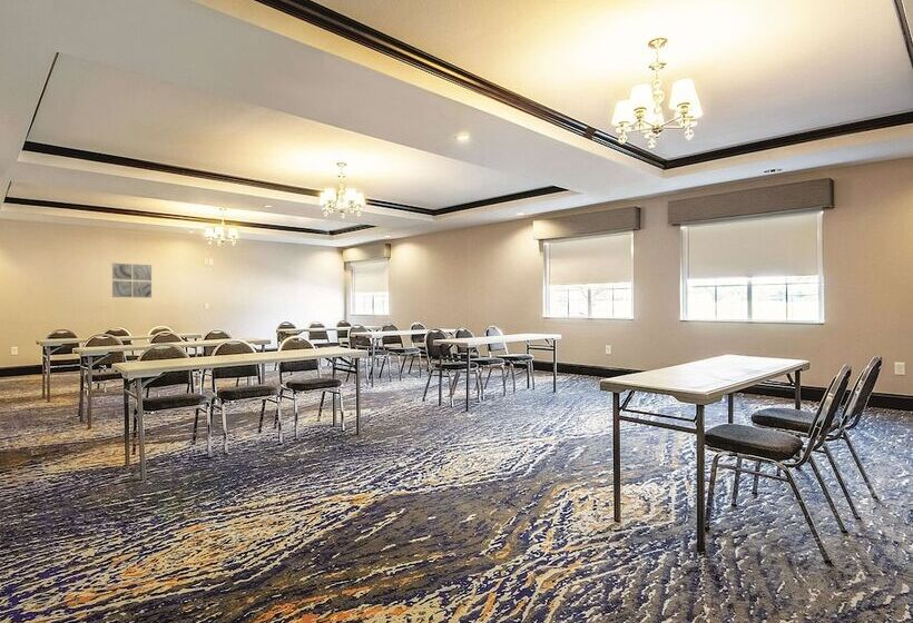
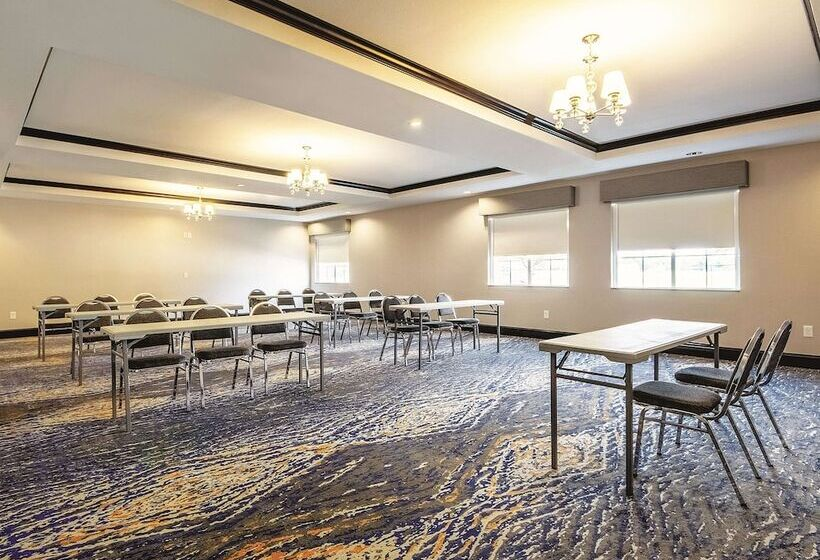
- wall art [111,261,153,299]
